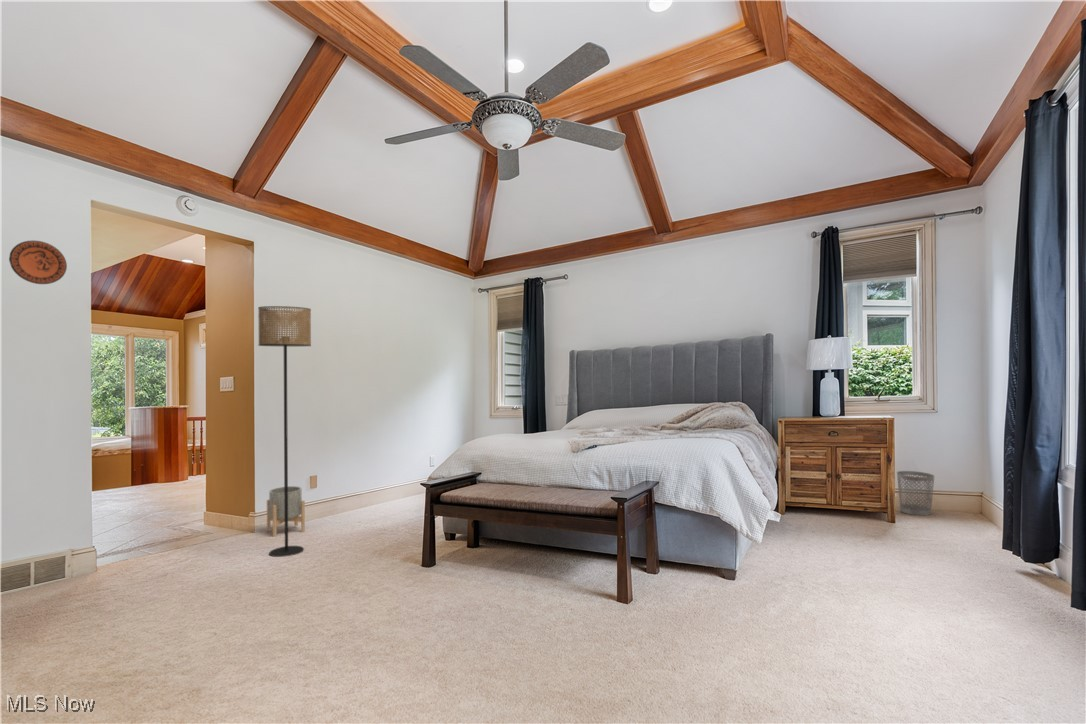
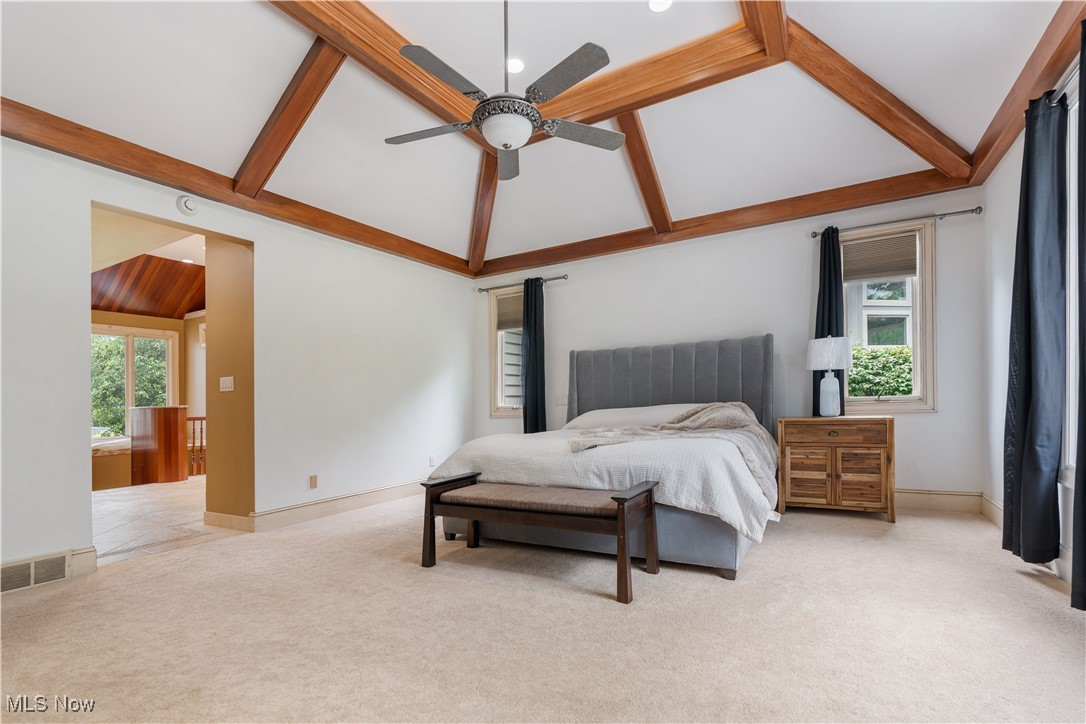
- wastebasket [896,470,935,516]
- planter [266,485,306,538]
- decorative plate [8,239,68,285]
- floor lamp [257,305,312,558]
